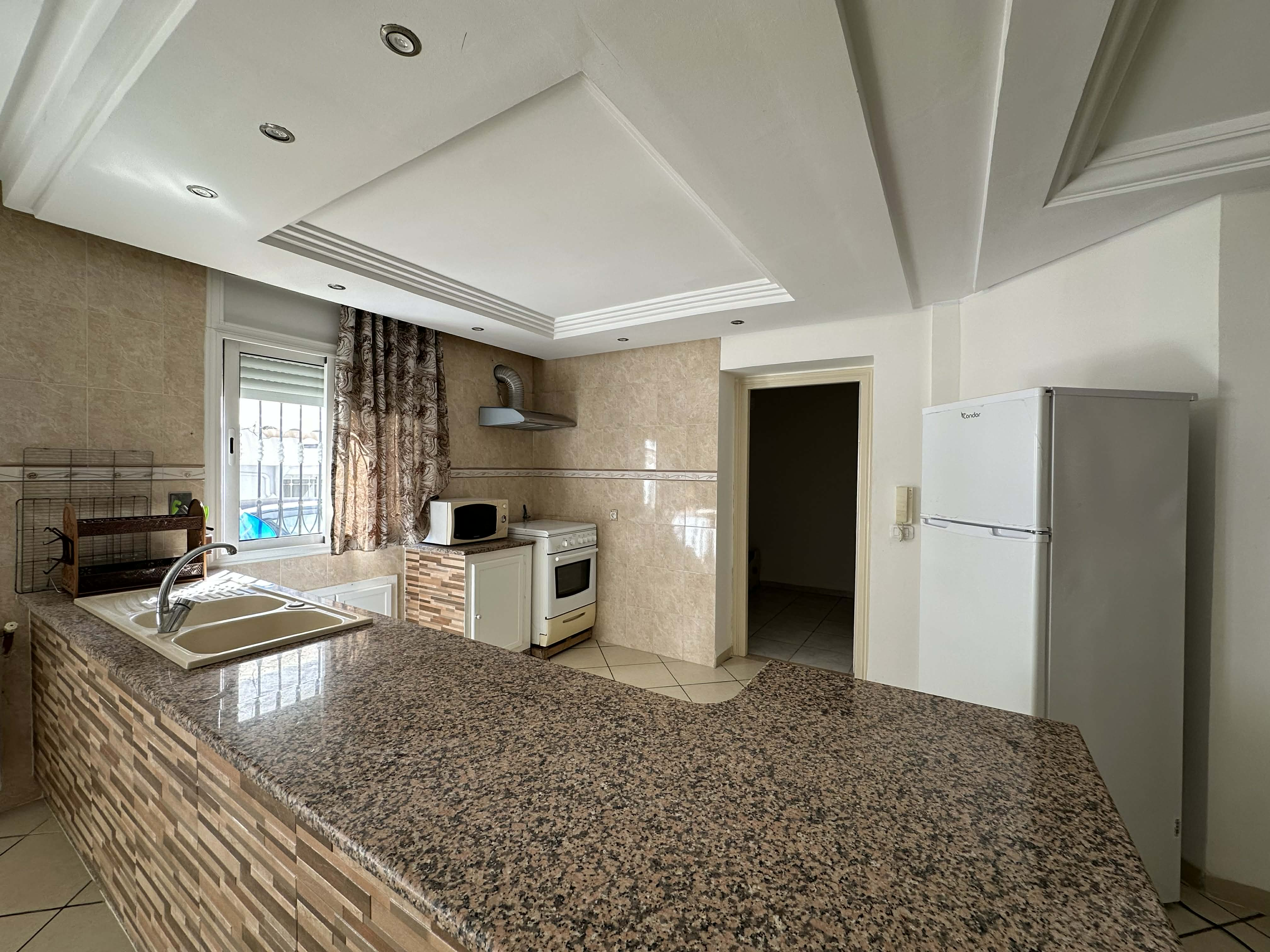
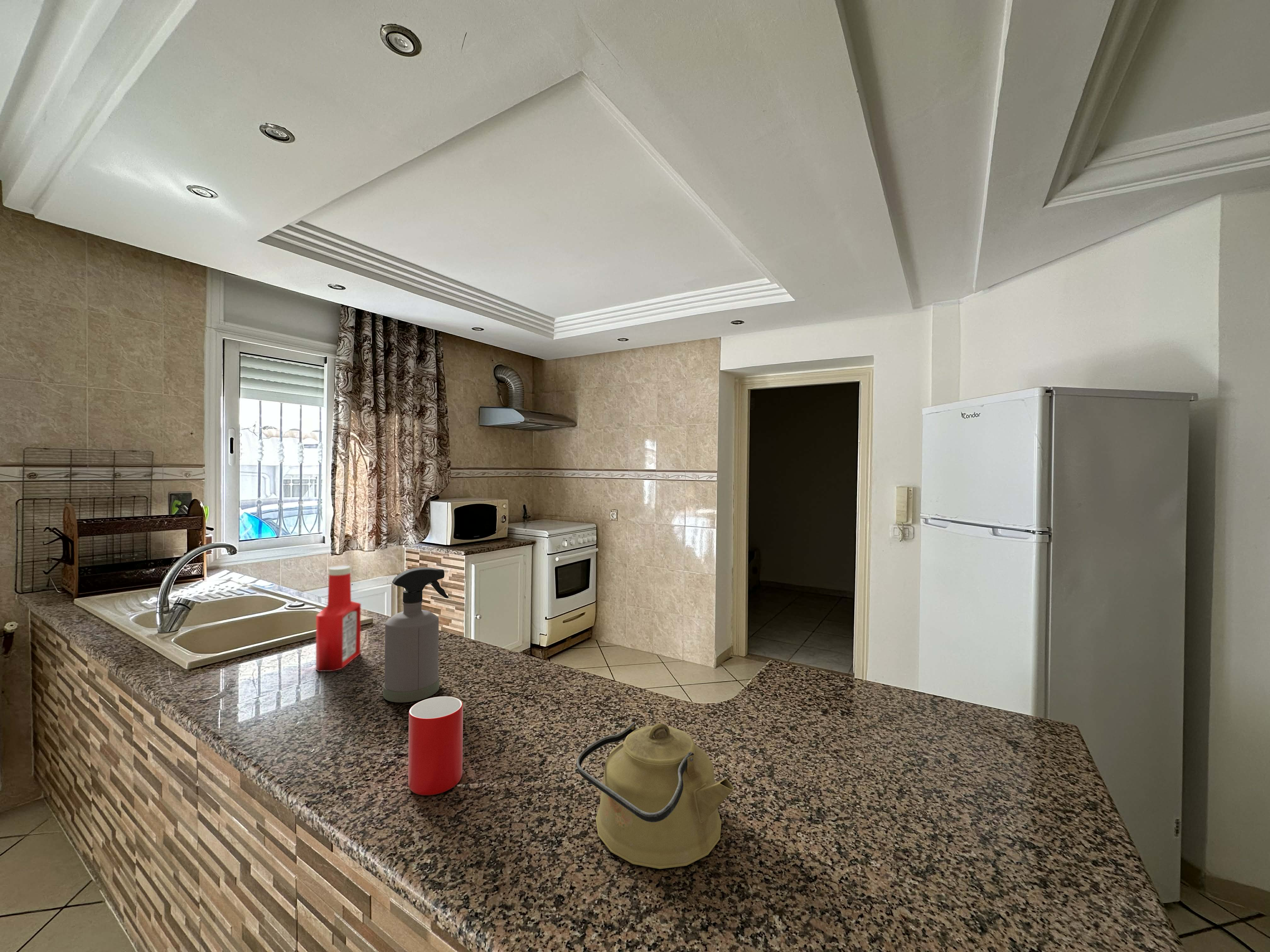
+ spray bottle [383,567,449,703]
+ soap bottle [316,565,361,672]
+ kettle [576,722,735,870]
+ cup [408,696,463,796]
